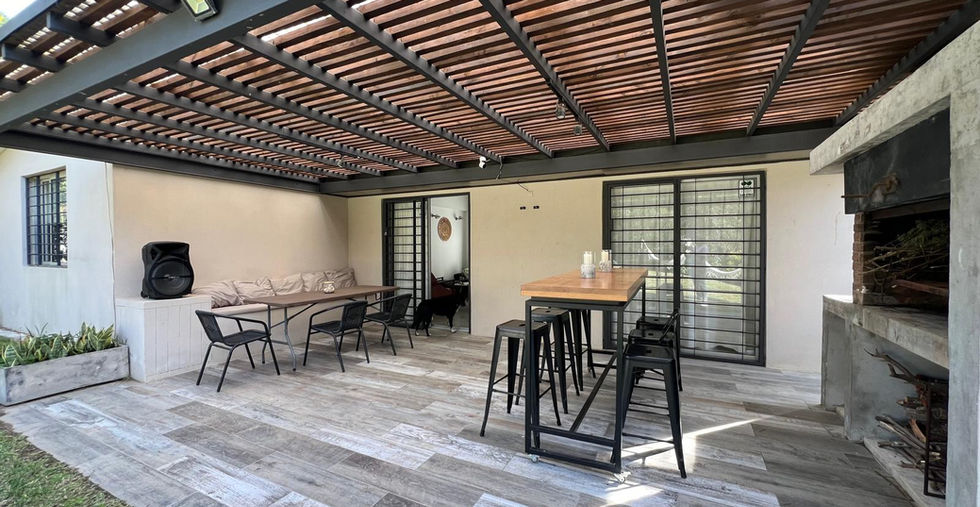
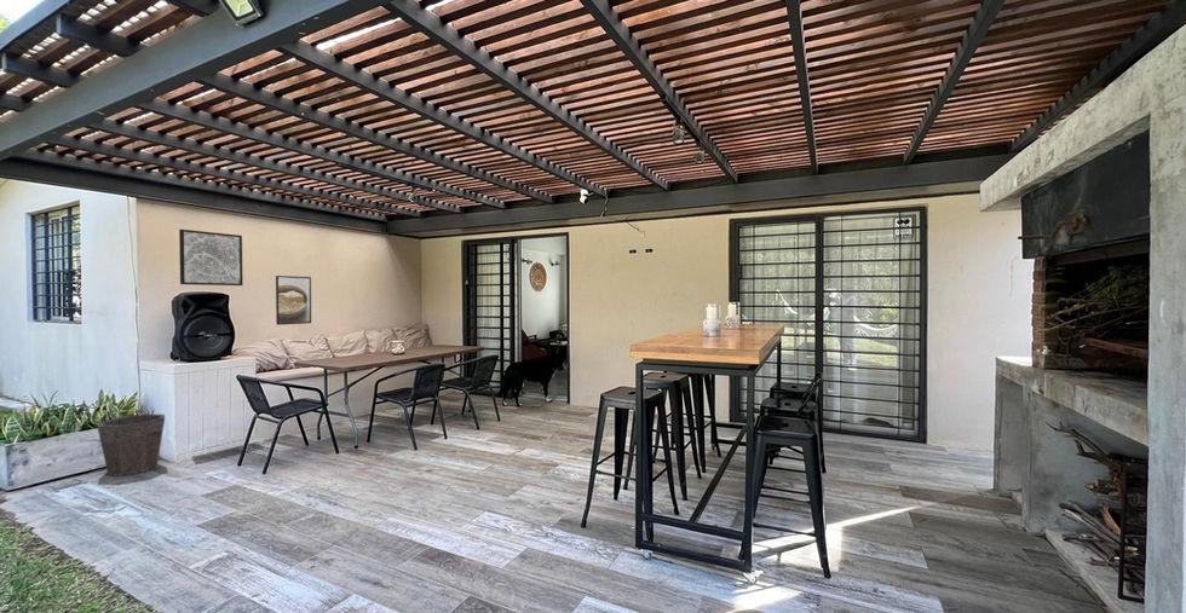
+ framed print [275,274,312,326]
+ waste bin [96,414,166,476]
+ wall art [178,229,243,287]
